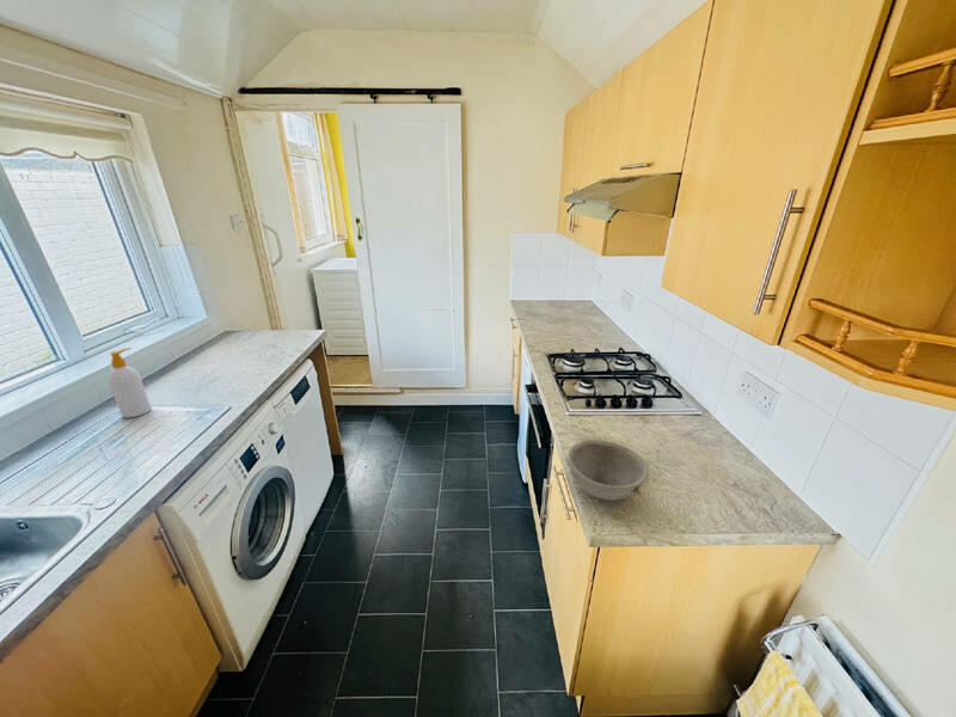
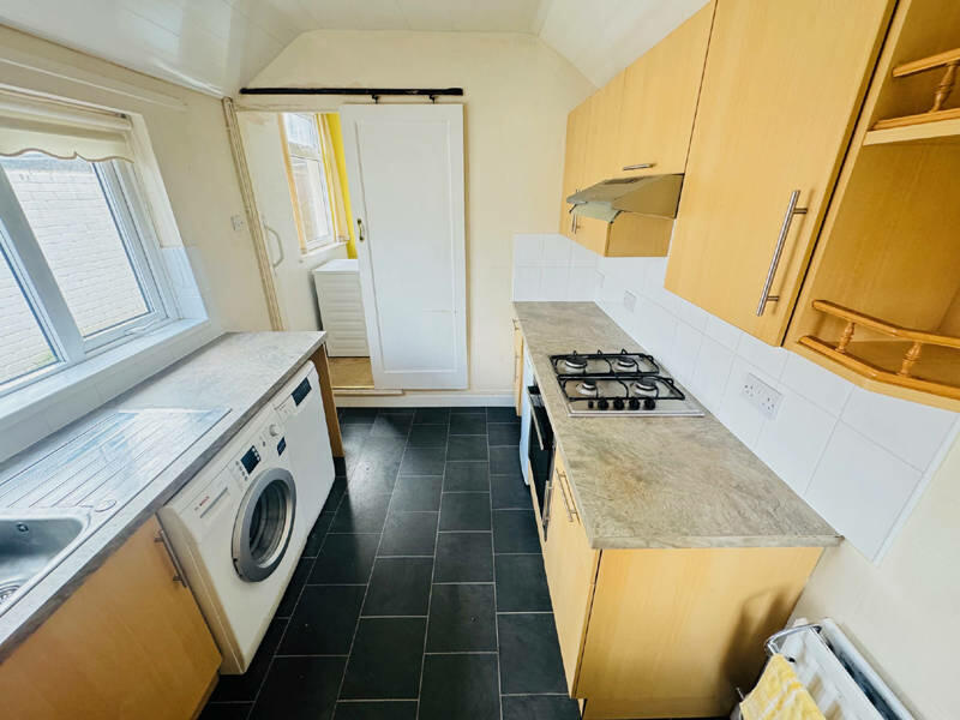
- bowl [566,439,650,502]
- soap bottle [106,347,152,418]
